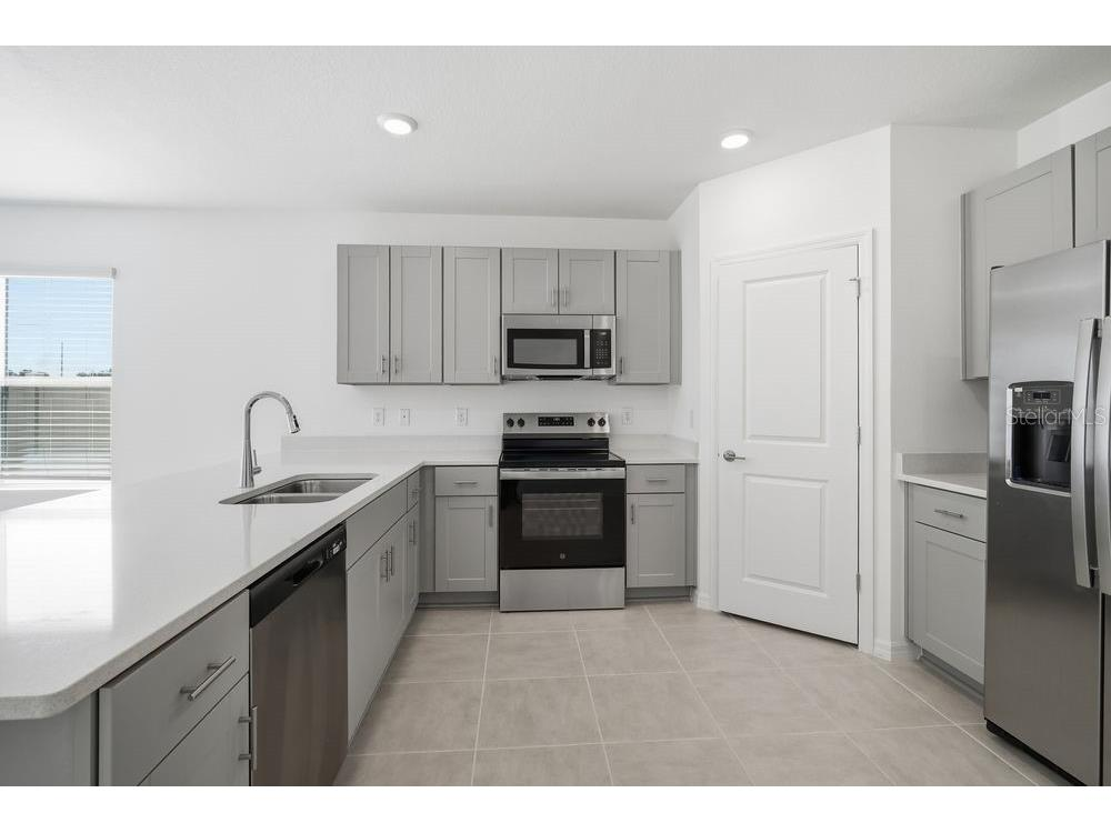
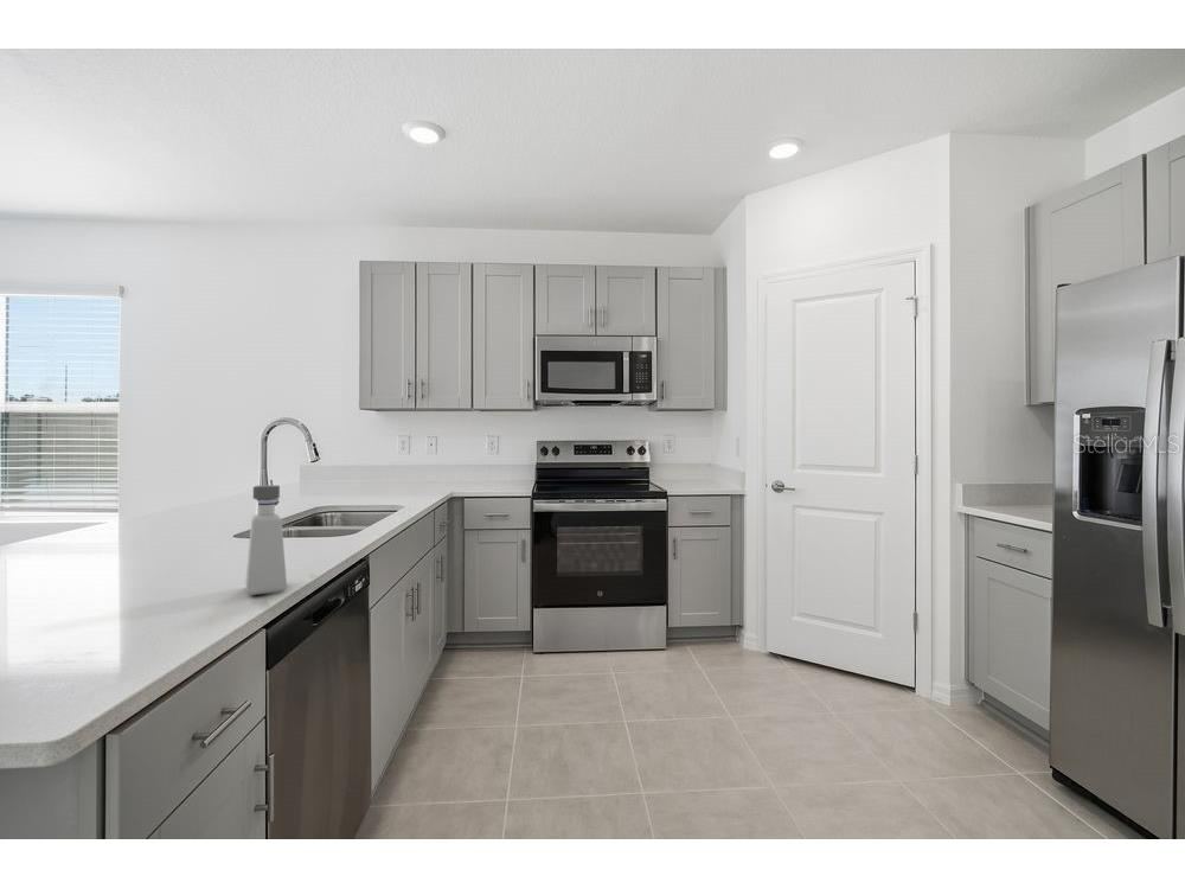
+ soap dispenser [244,484,288,596]
